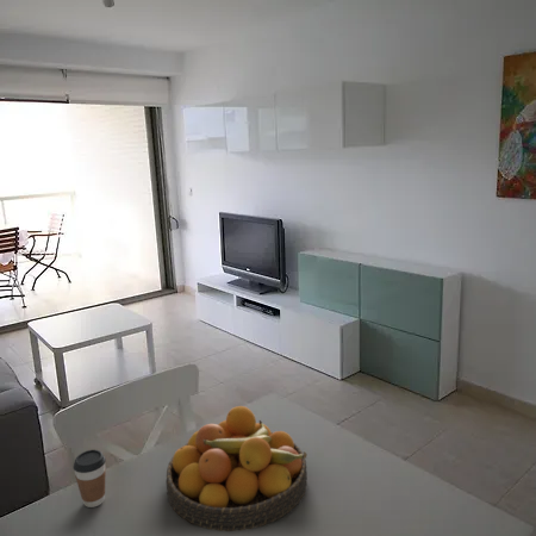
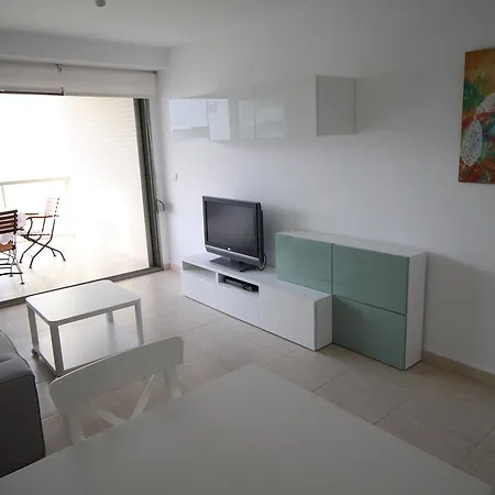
- coffee cup [73,449,107,509]
- fruit bowl [164,405,308,532]
